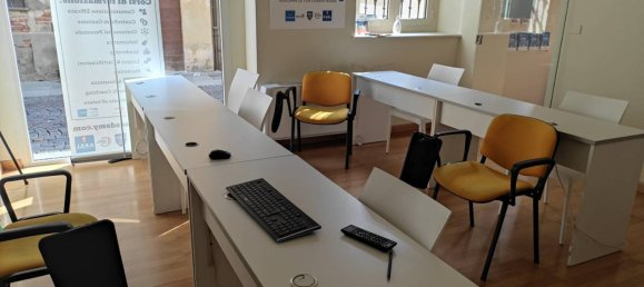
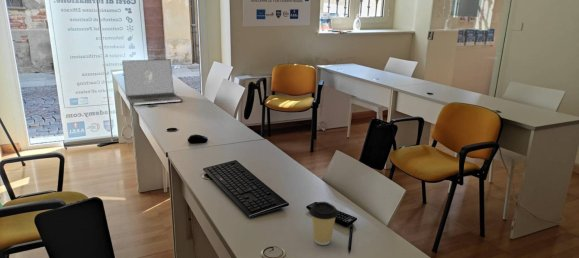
+ laptop [121,58,184,106]
+ coffee cup [309,201,339,246]
